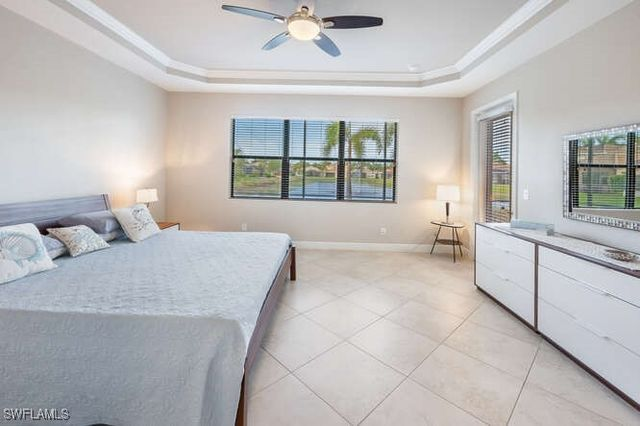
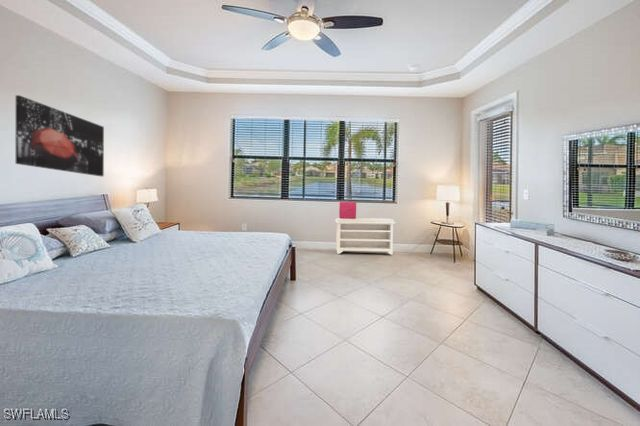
+ bench [334,217,396,255]
+ storage bin [338,201,357,219]
+ wall art [15,94,105,177]
